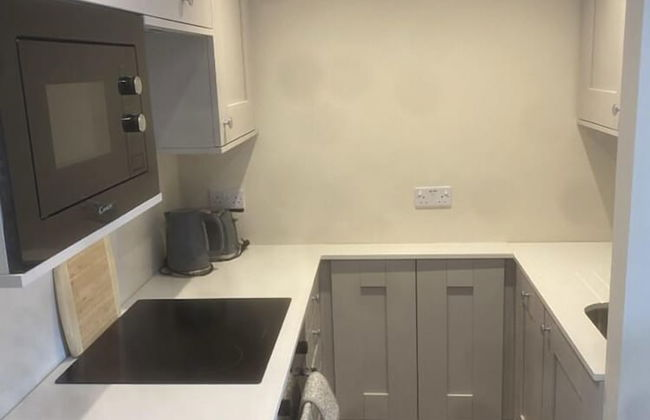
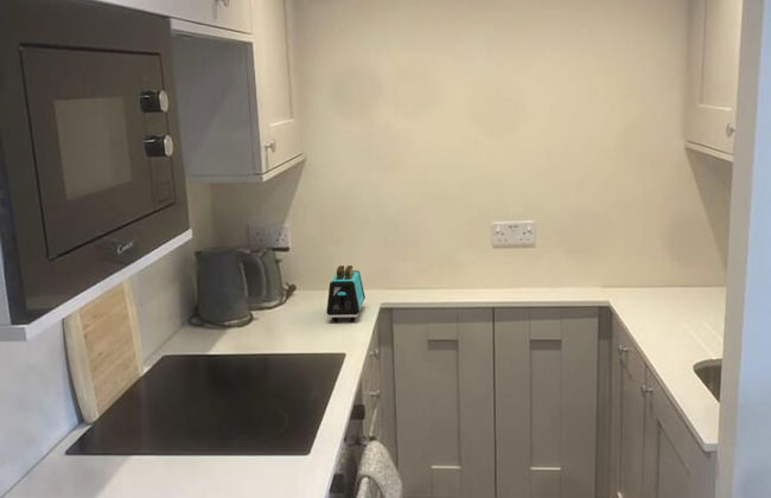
+ toaster [325,264,367,323]
